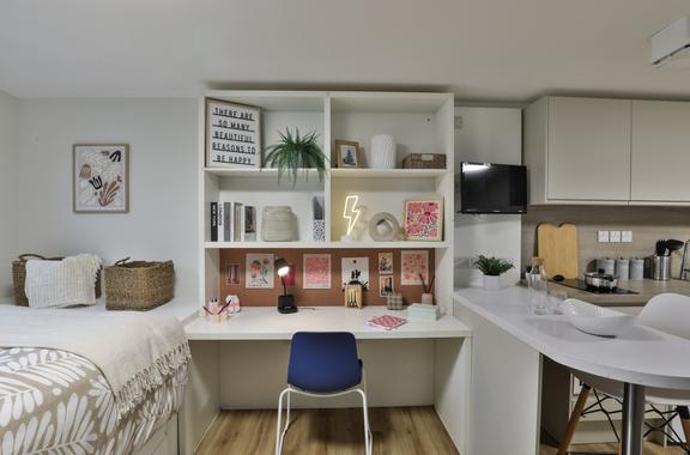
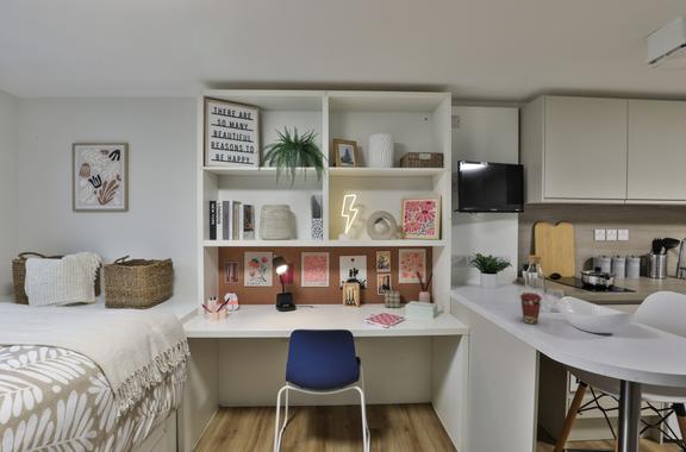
+ coffee cup [518,291,543,325]
